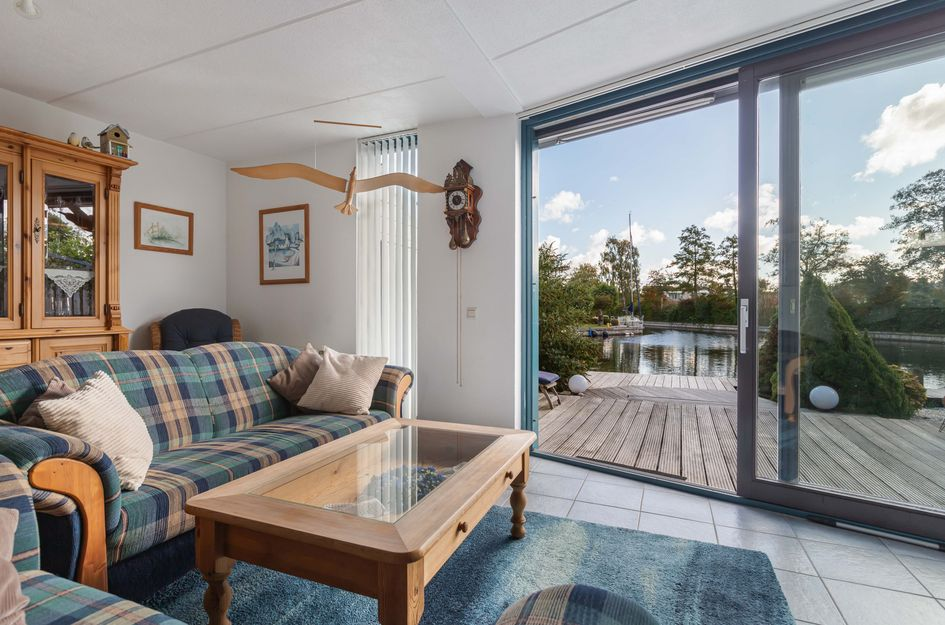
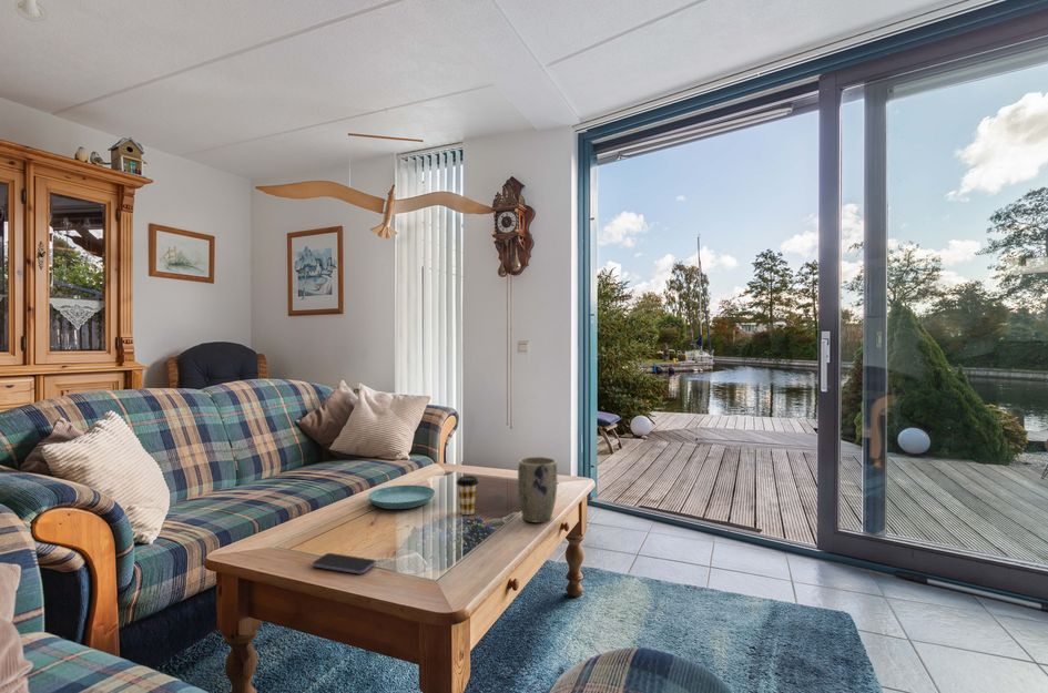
+ coffee cup [456,475,479,516]
+ saucer [367,483,436,510]
+ plant pot [517,456,558,523]
+ smartphone [312,552,377,574]
